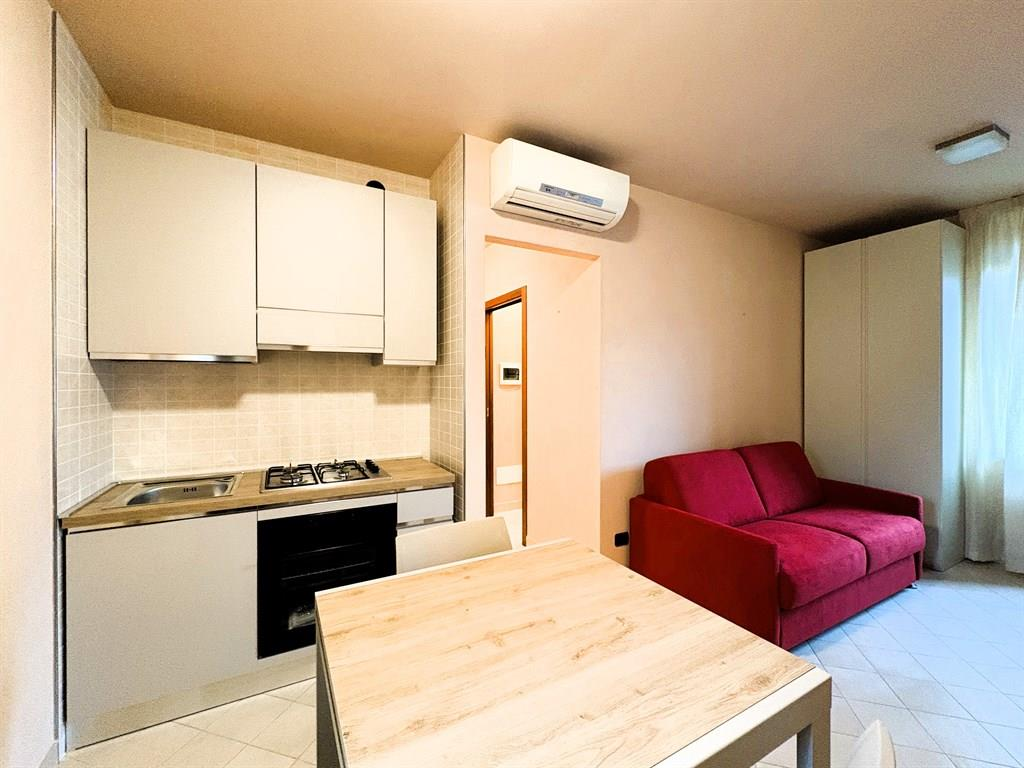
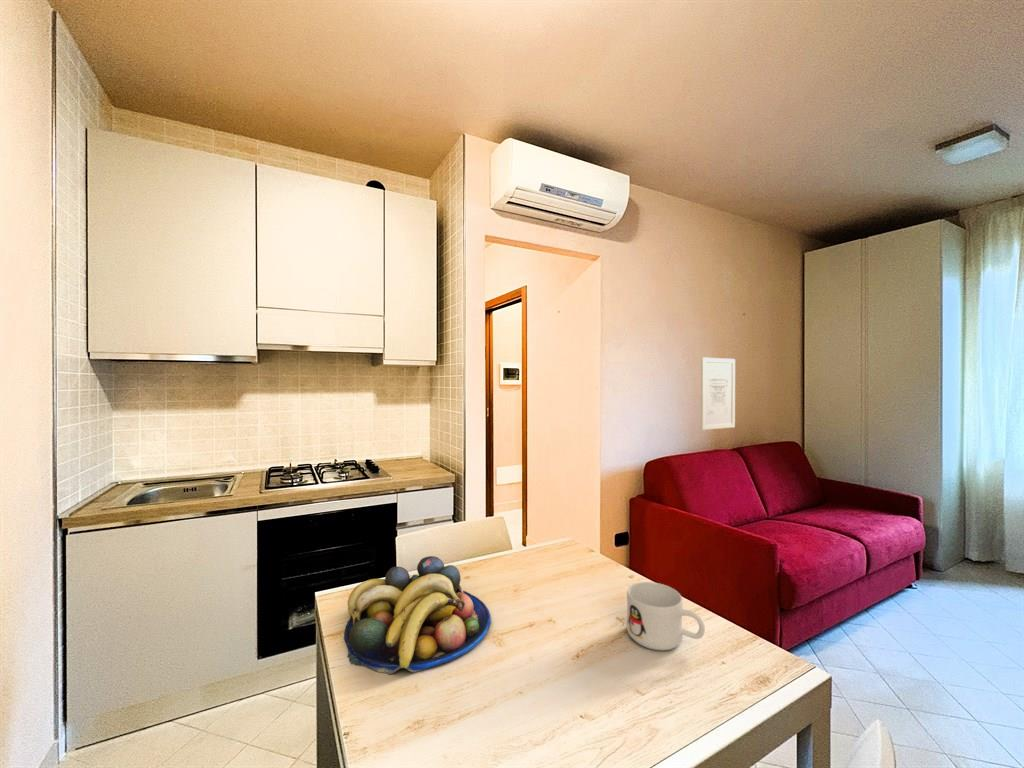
+ fruit bowl [343,555,492,675]
+ mug [626,581,706,652]
+ wall art [700,356,736,431]
